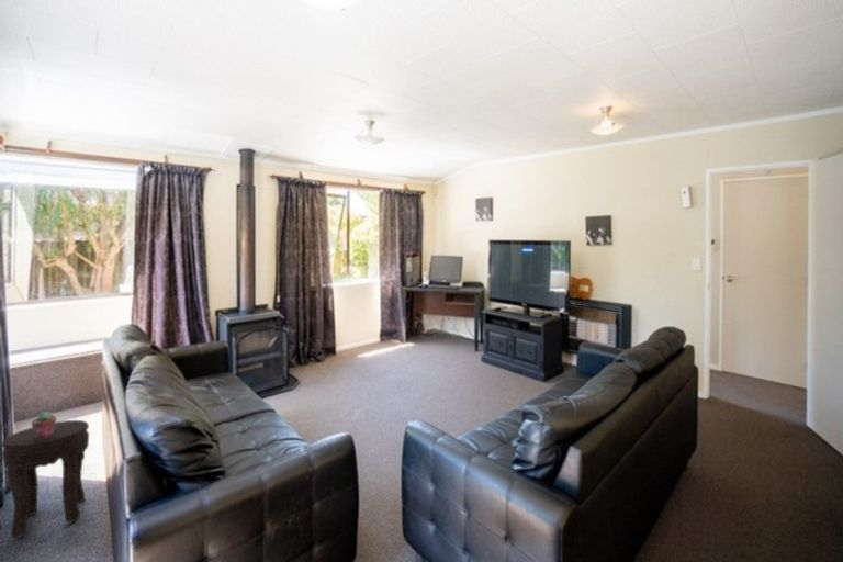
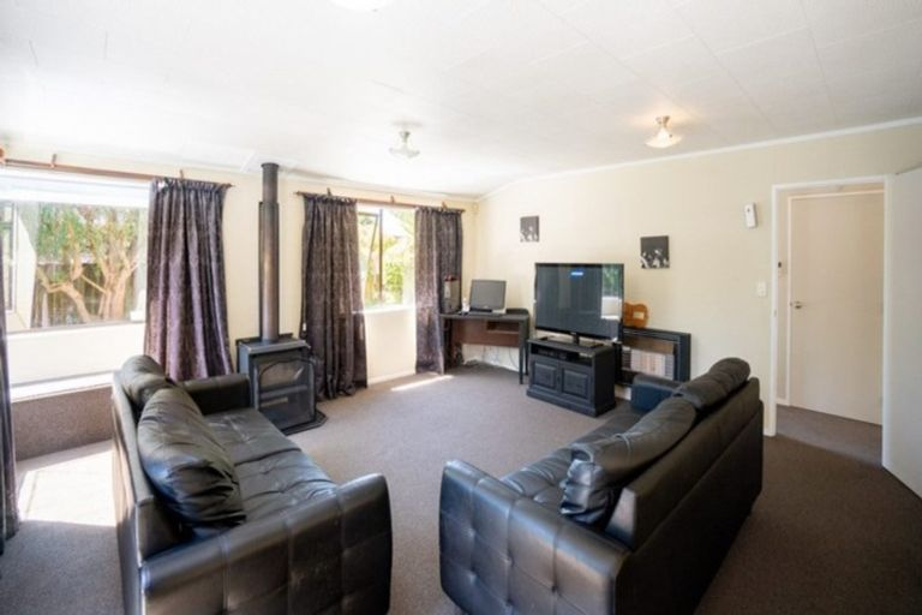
- potted succulent [31,411,57,438]
- side table [1,419,90,539]
